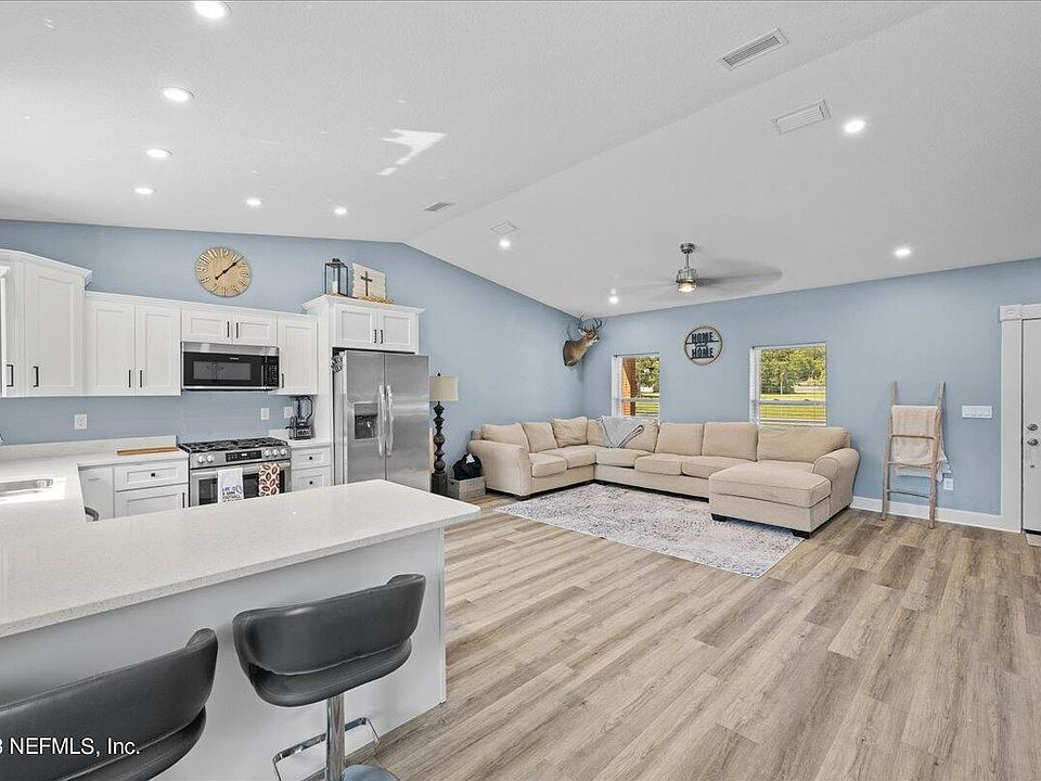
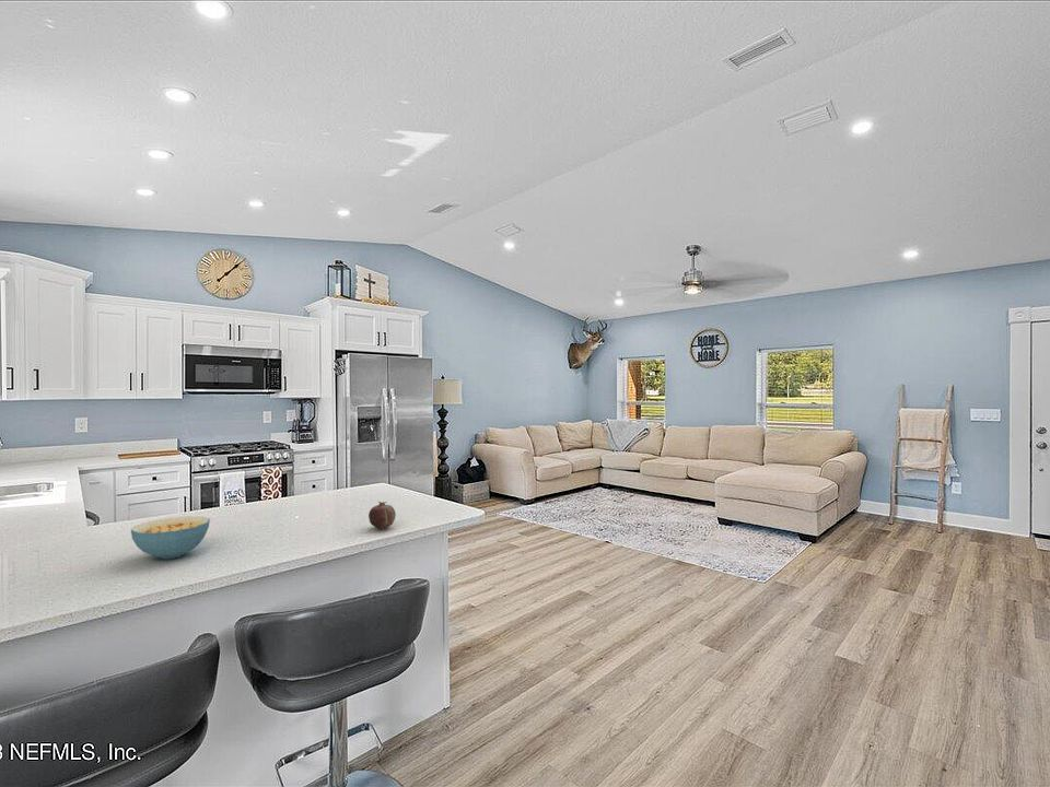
+ cereal bowl [130,515,211,560]
+ fruit [368,501,397,529]
